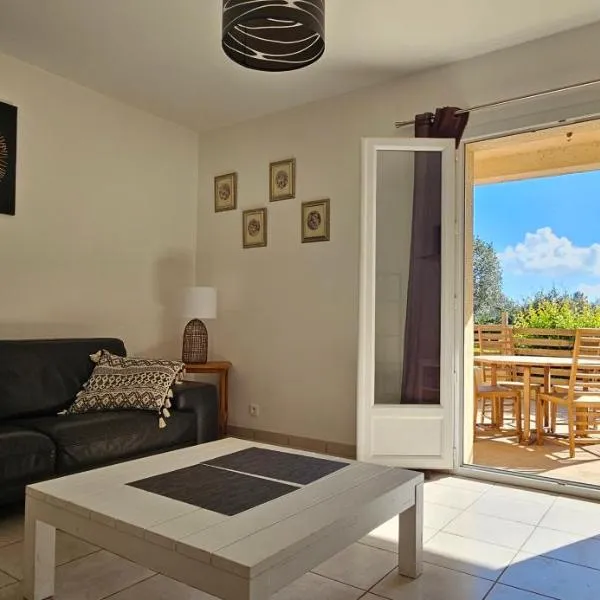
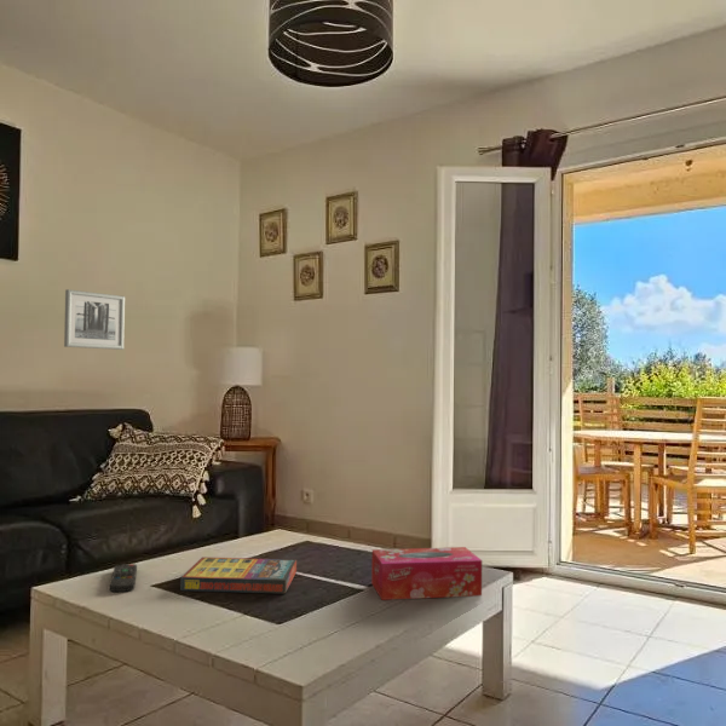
+ game compilation box [179,557,298,595]
+ tissue box [370,546,483,601]
+ remote control [109,563,138,593]
+ wall art [63,288,126,351]
